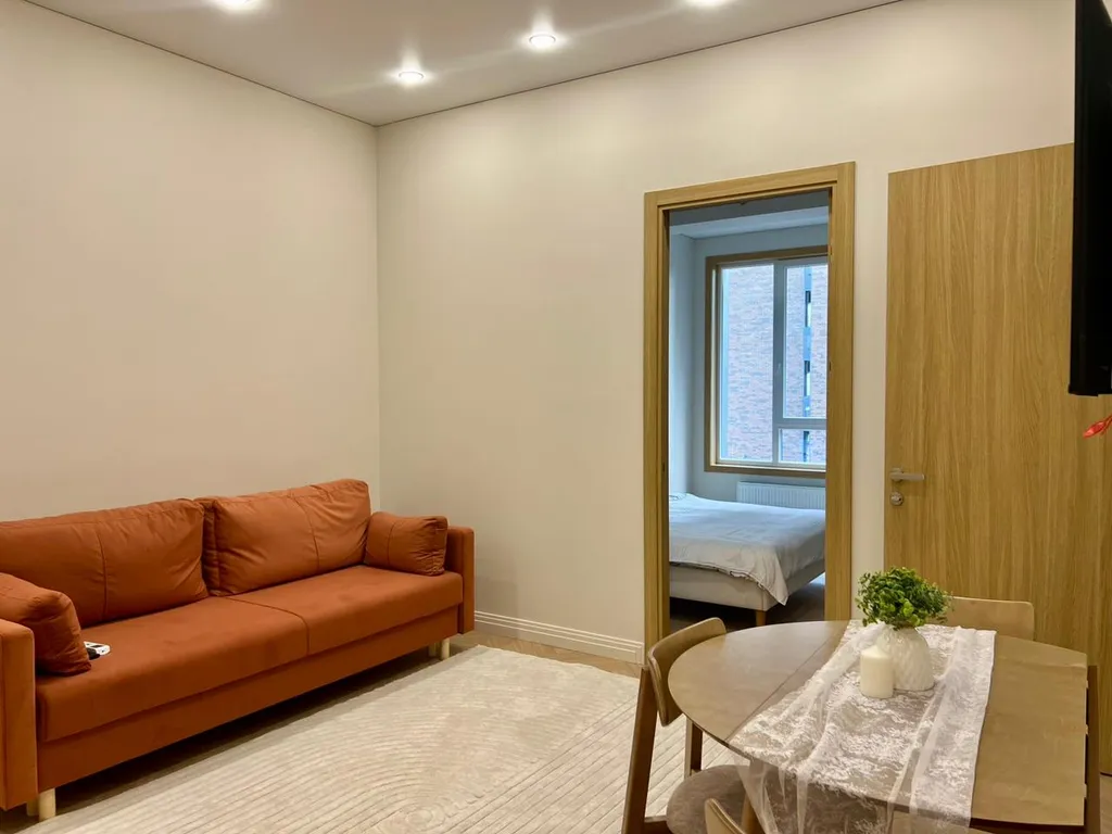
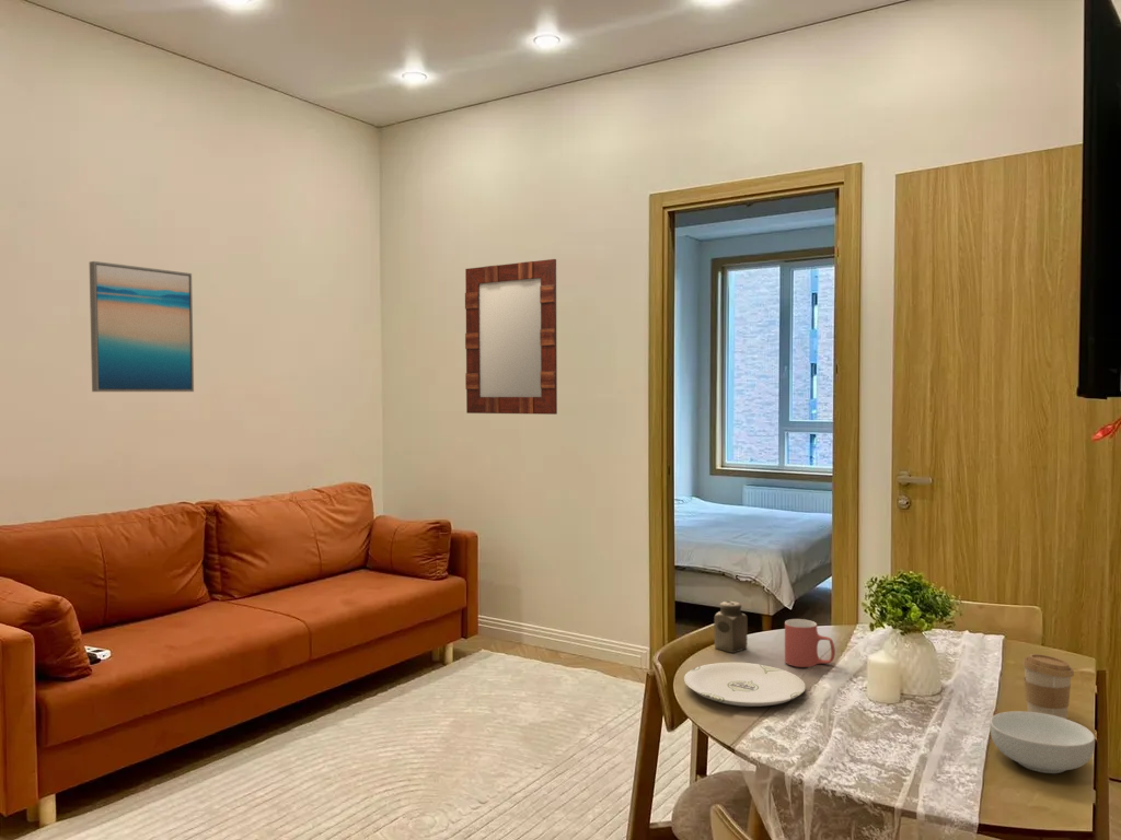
+ cereal bowl [989,710,1096,774]
+ salt shaker [713,600,749,654]
+ coffee cup [1021,653,1075,720]
+ mug [784,618,836,668]
+ wall art [89,260,195,393]
+ plate [683,662,807,708]
+ home mirror [464,258,558,416]
